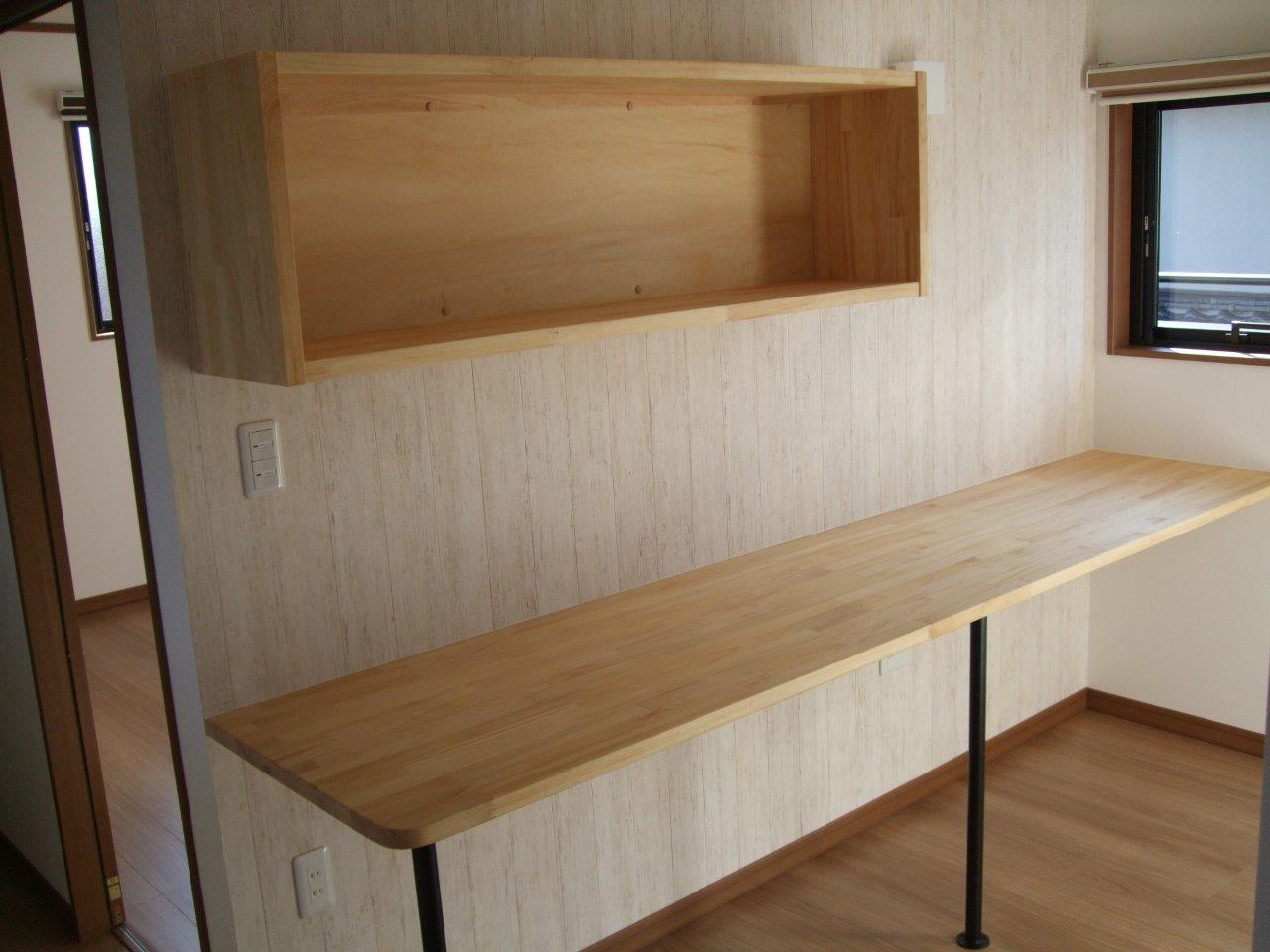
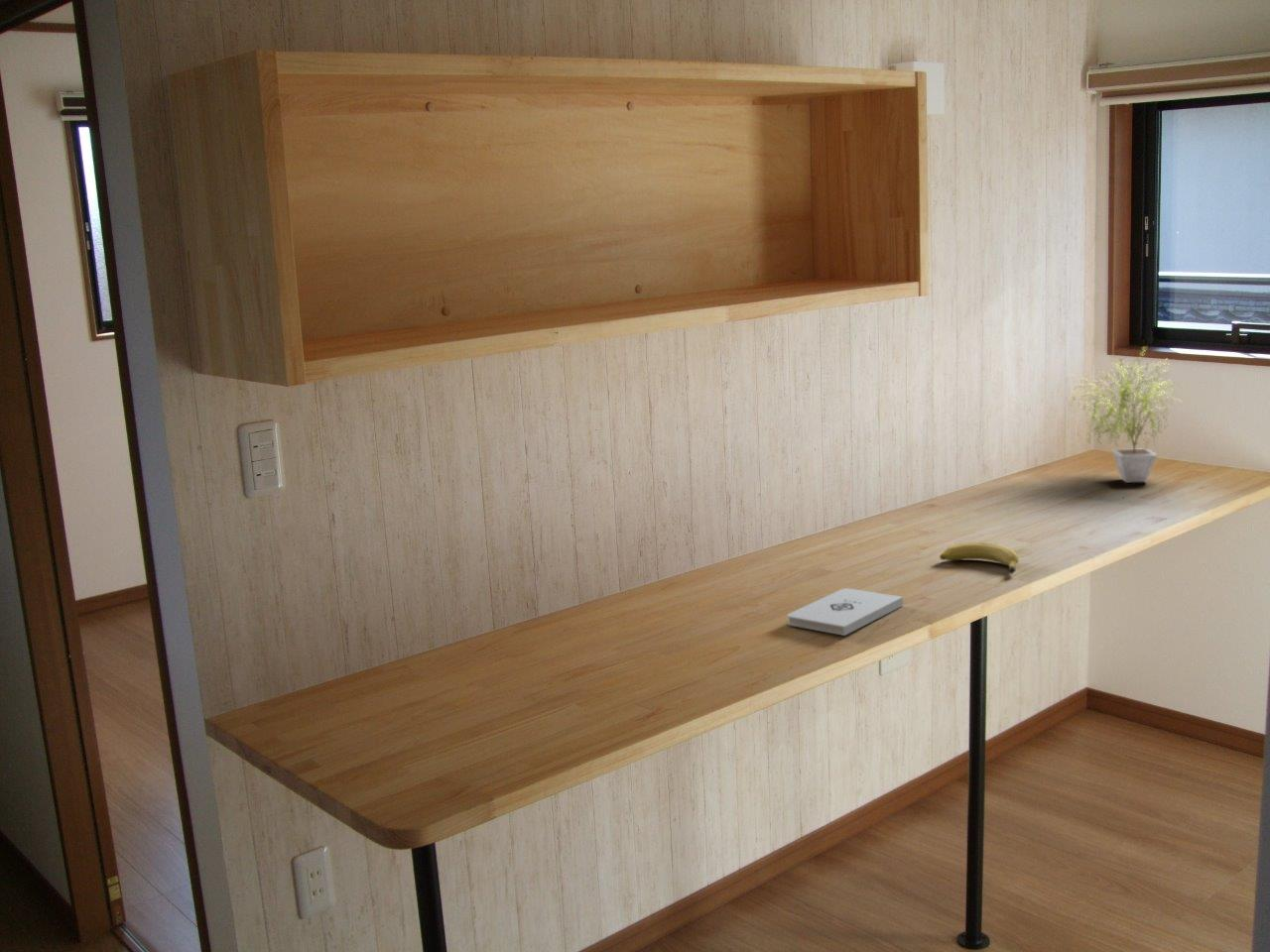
+ fruit [939,541,1020,574]
+ notepad [787,587,904,637]
+ potted plant [1067,345,1188,484]
